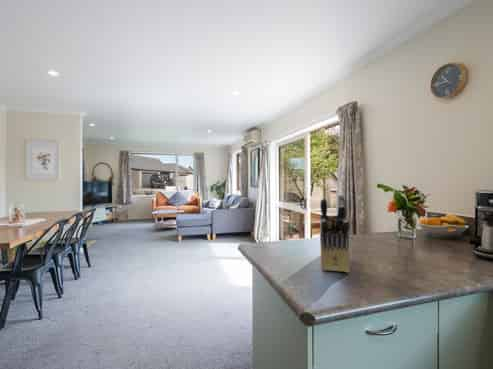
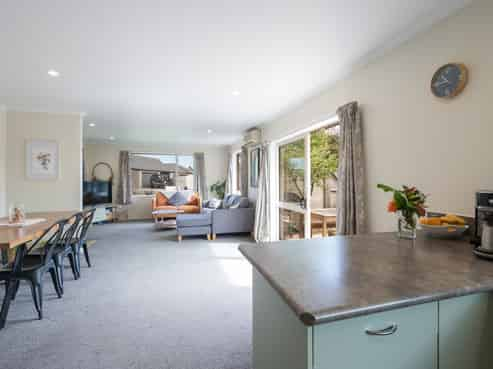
- knife block [319,194,351,273]
